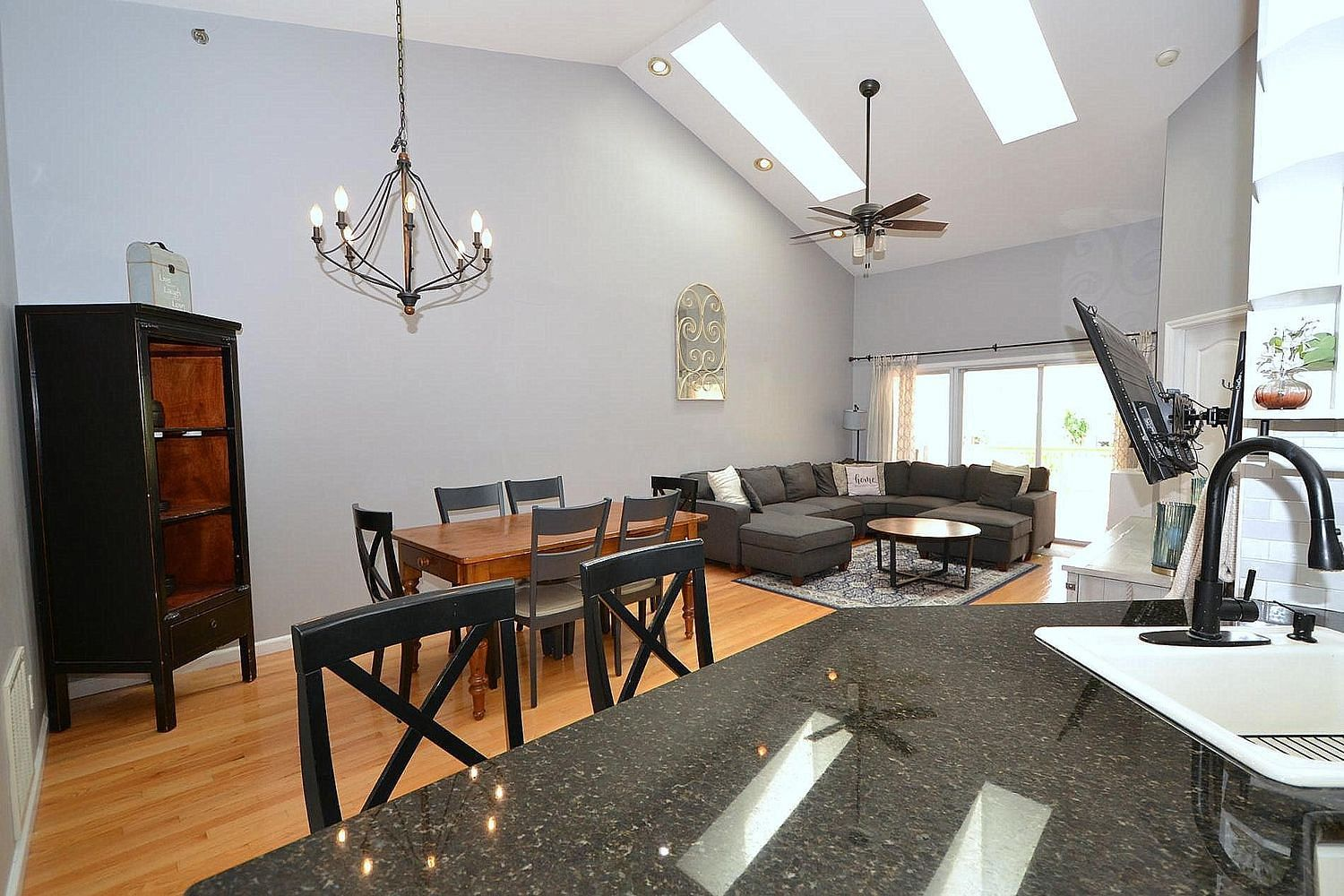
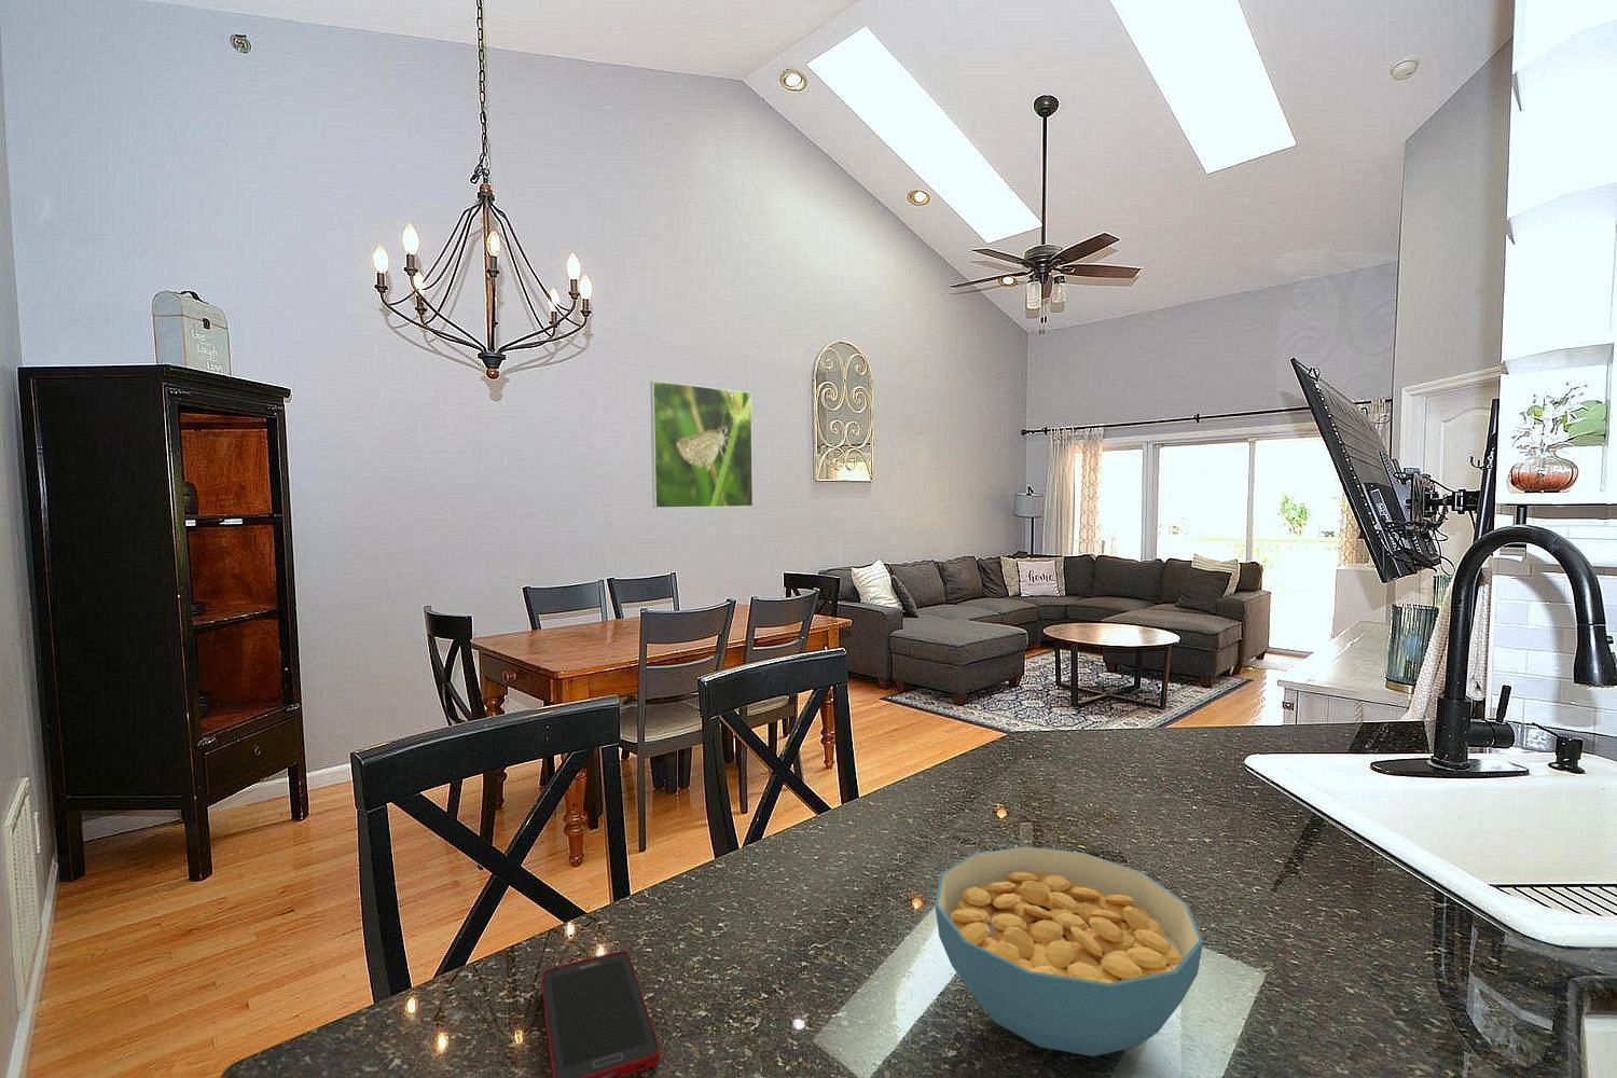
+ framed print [648,379,753,509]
+ cell phone [540,949,662,1078]
+ cereal bowl [934,845,1204,1058]
